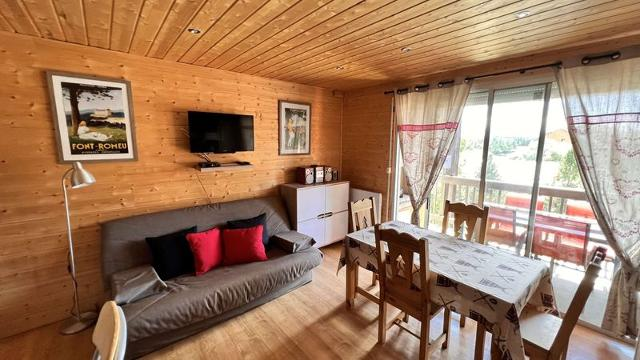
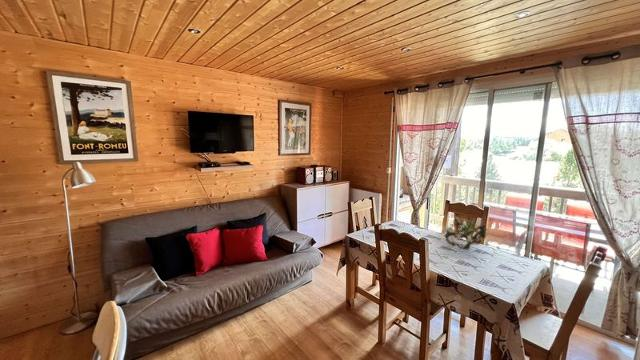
+ cut plant [443,214,488,251]
